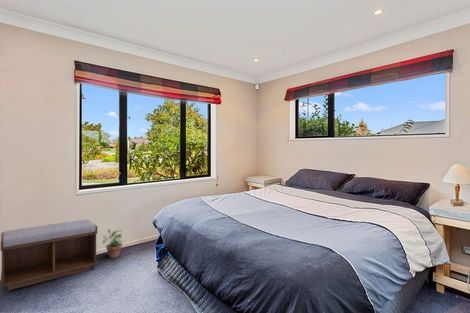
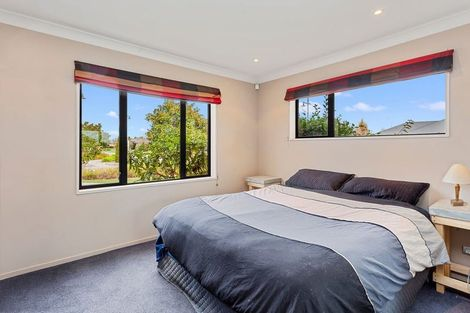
- bench [0,218,98,291]
- potted plant [101,228,124,259]
